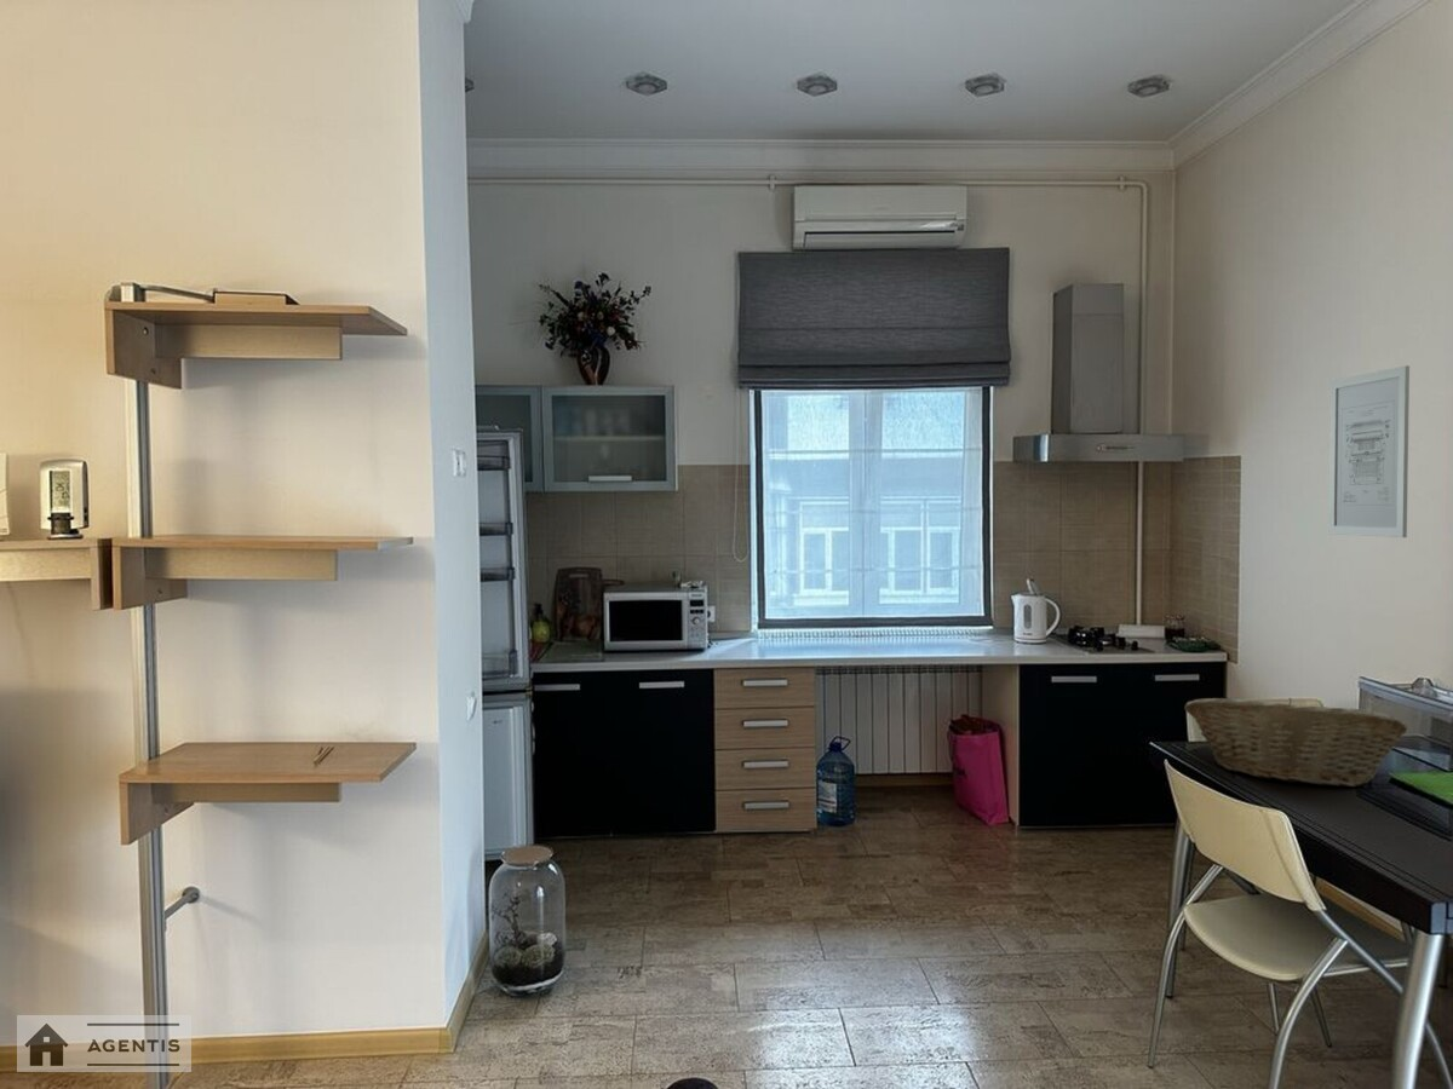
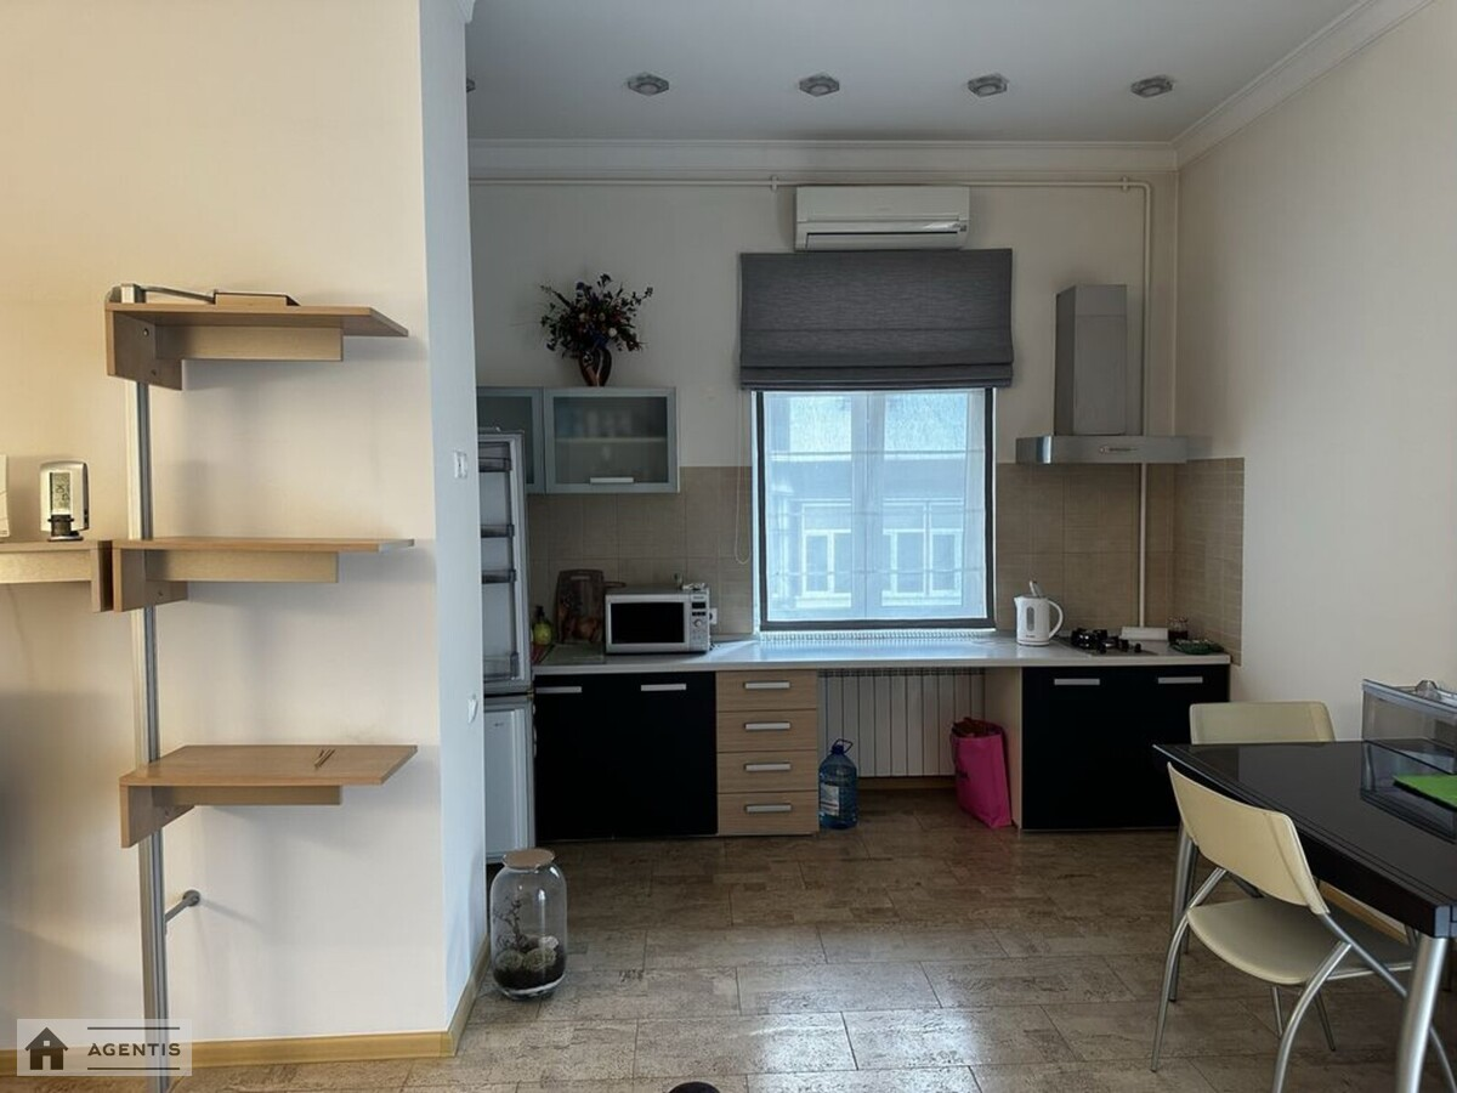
- wall art [1327,364,1411,538]
- fruit basket [1183,697,1409,788]
